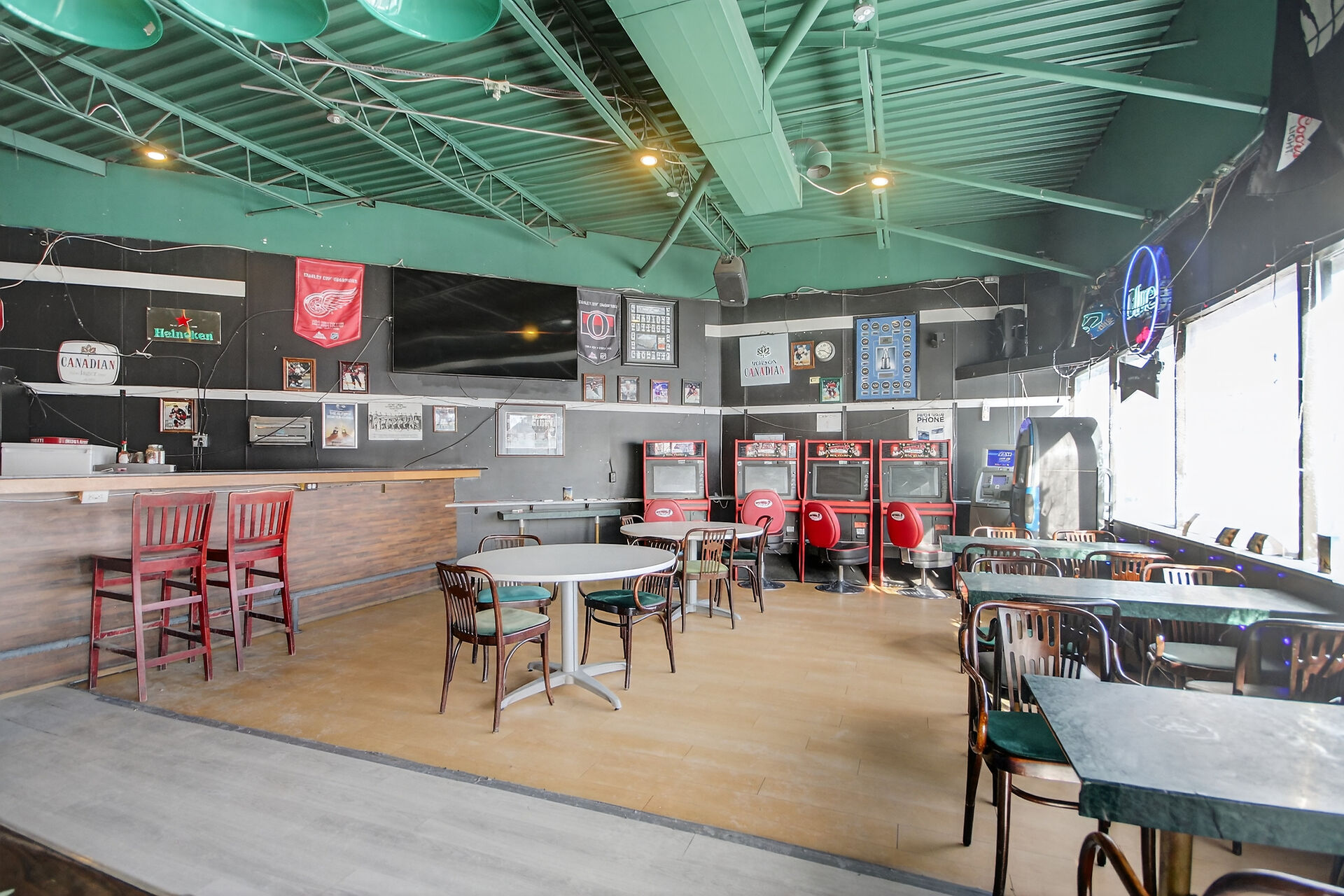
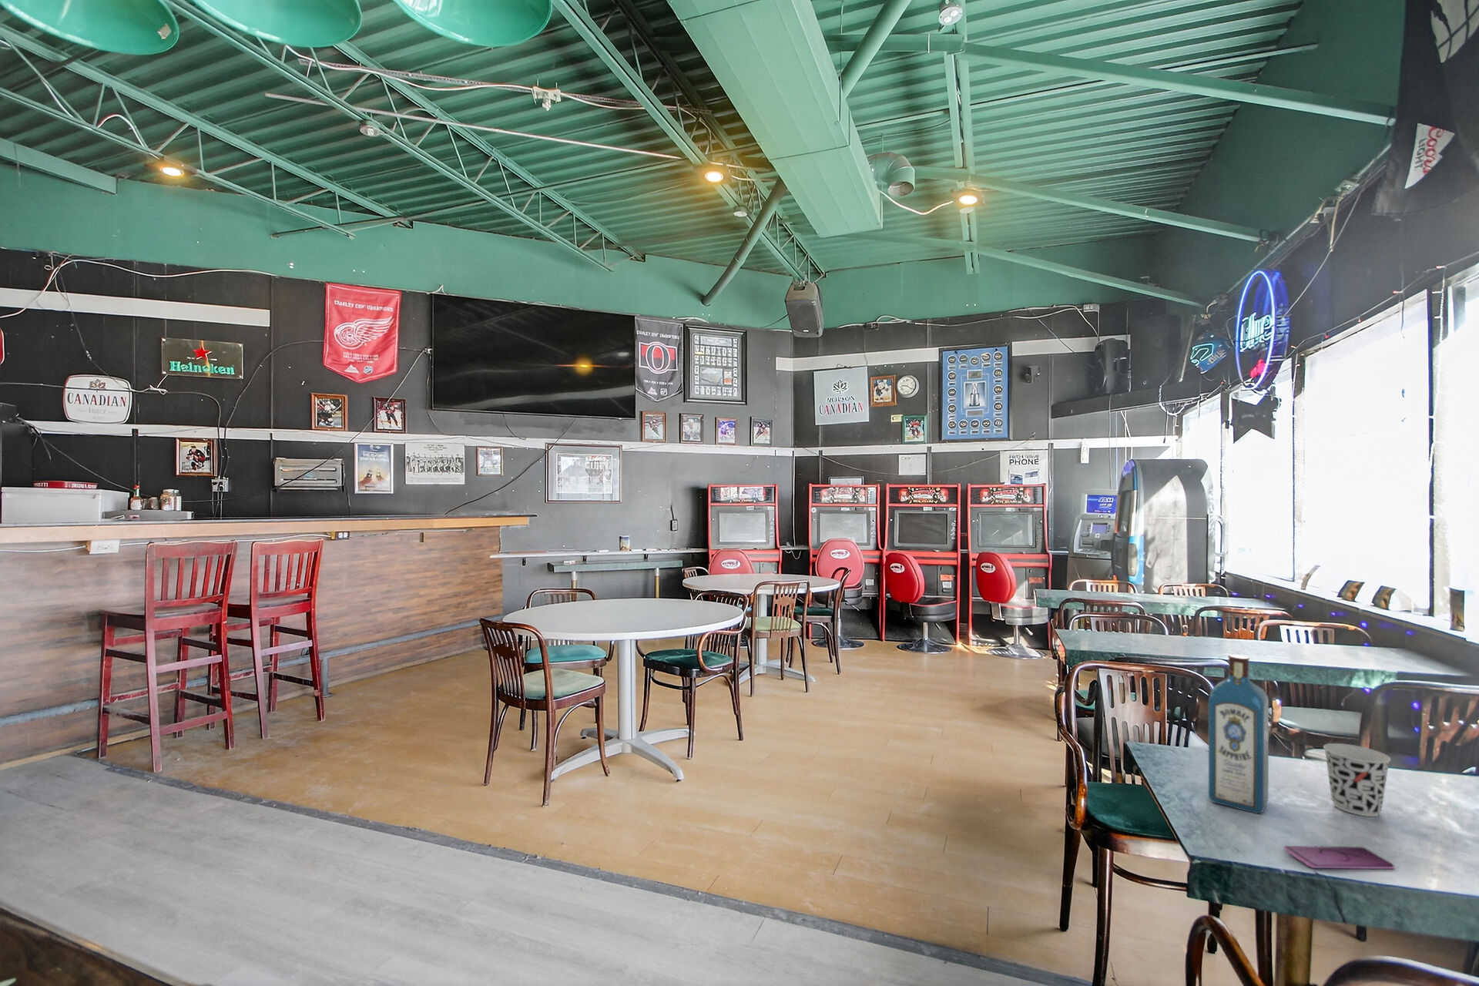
+ liquor [1208,654,1270,814]
+ cup [1323,743,1392,818]
+ smartphone [1283,845,1395,869]
